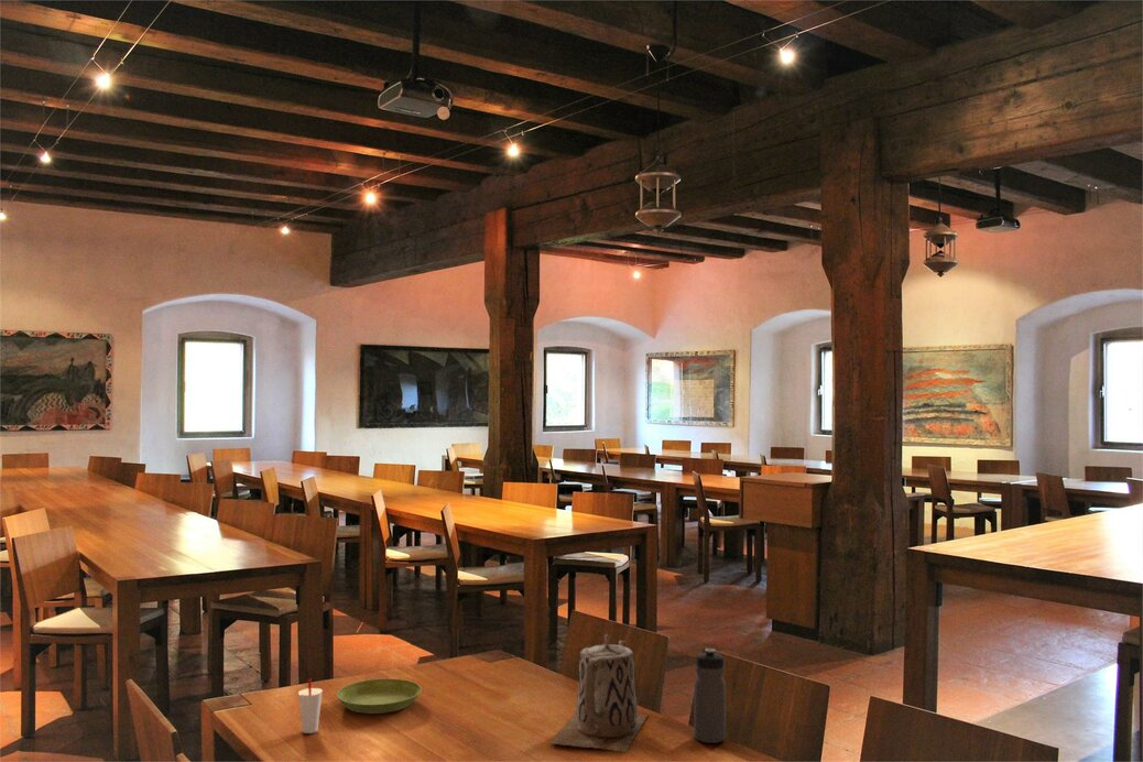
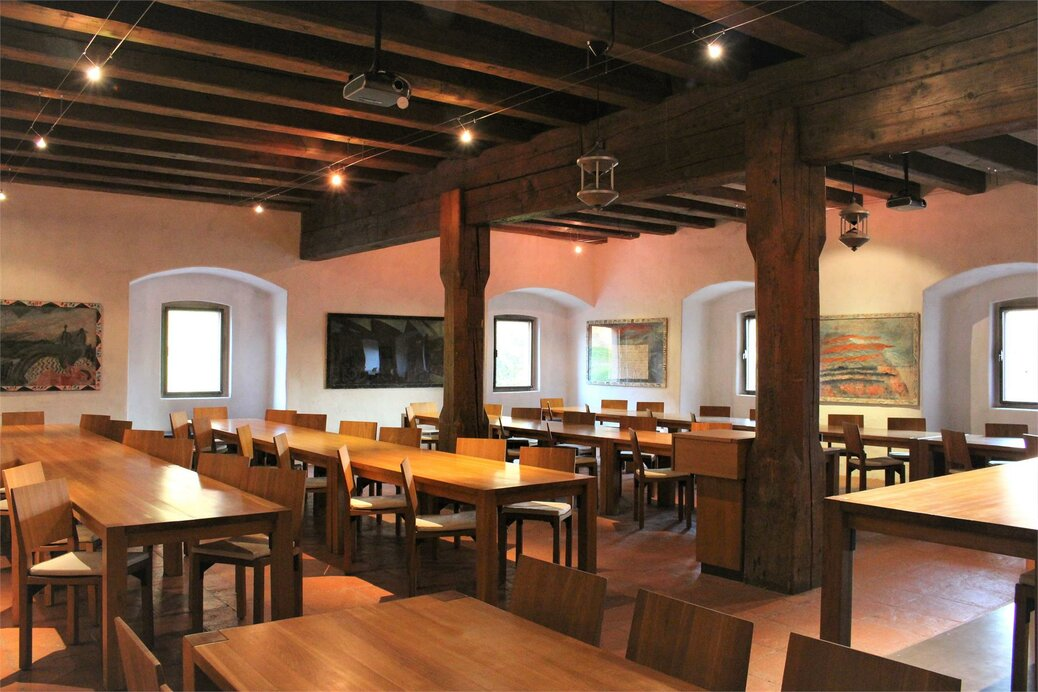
- teapot [548,633,649,753]
- saucer [336,677,423,715]
- water bottle [693,647,727,744]
- cup [297,677,324,734]
